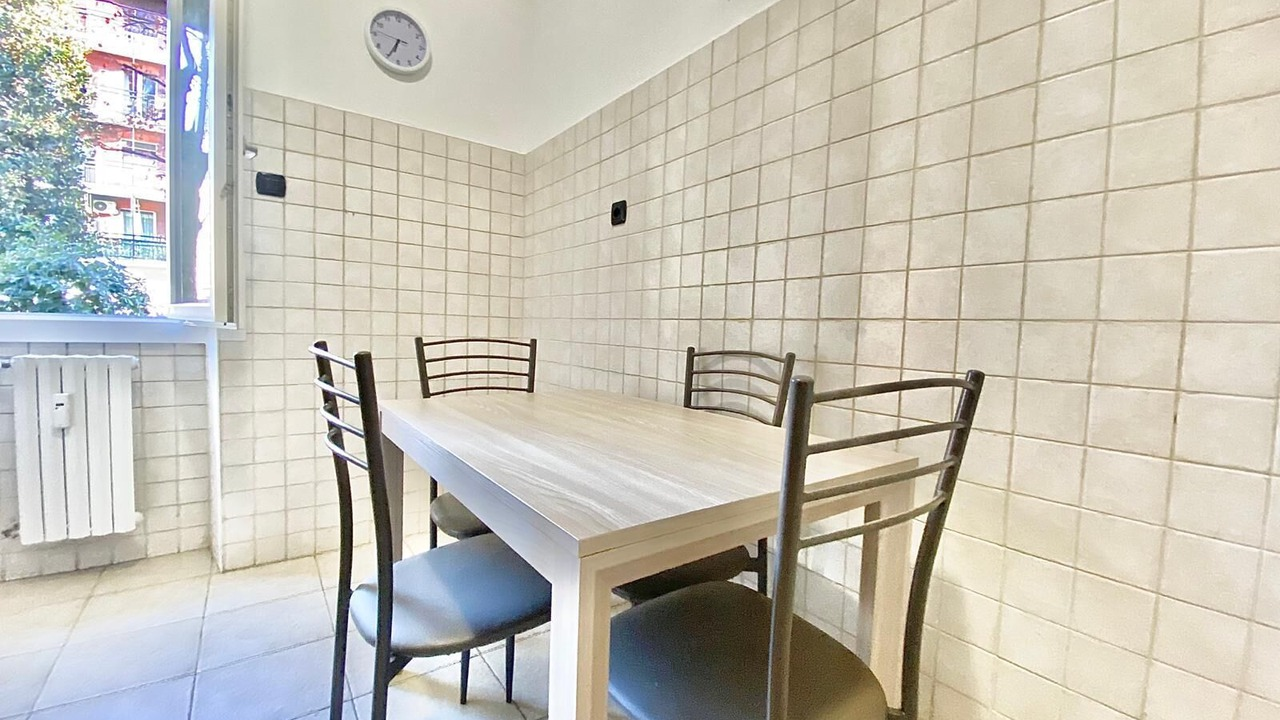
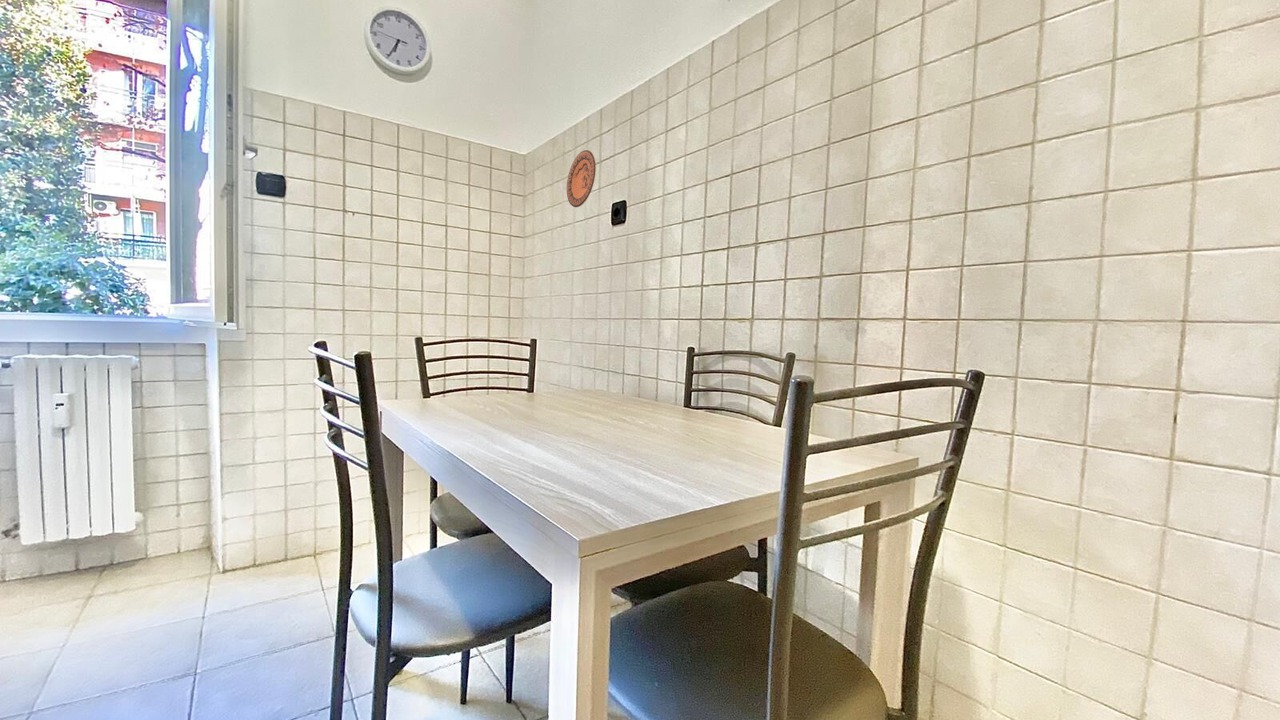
+ decorative plate [566,149,597,208]
